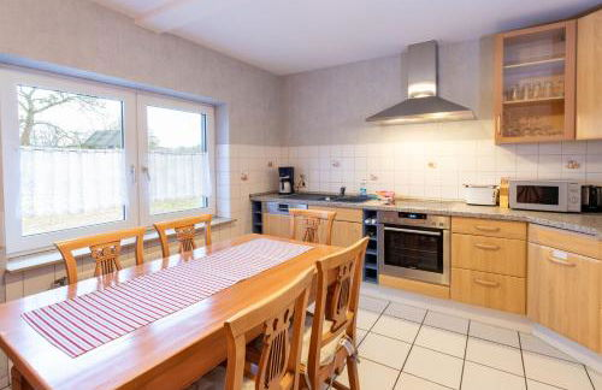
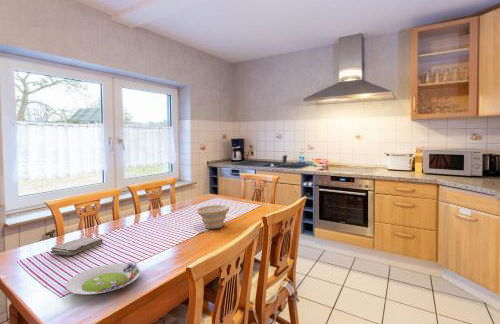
+ washcloth [50,236,104,256]
+ bowl [196,204,230,230]
+ salad plate [65,261,142,296]
